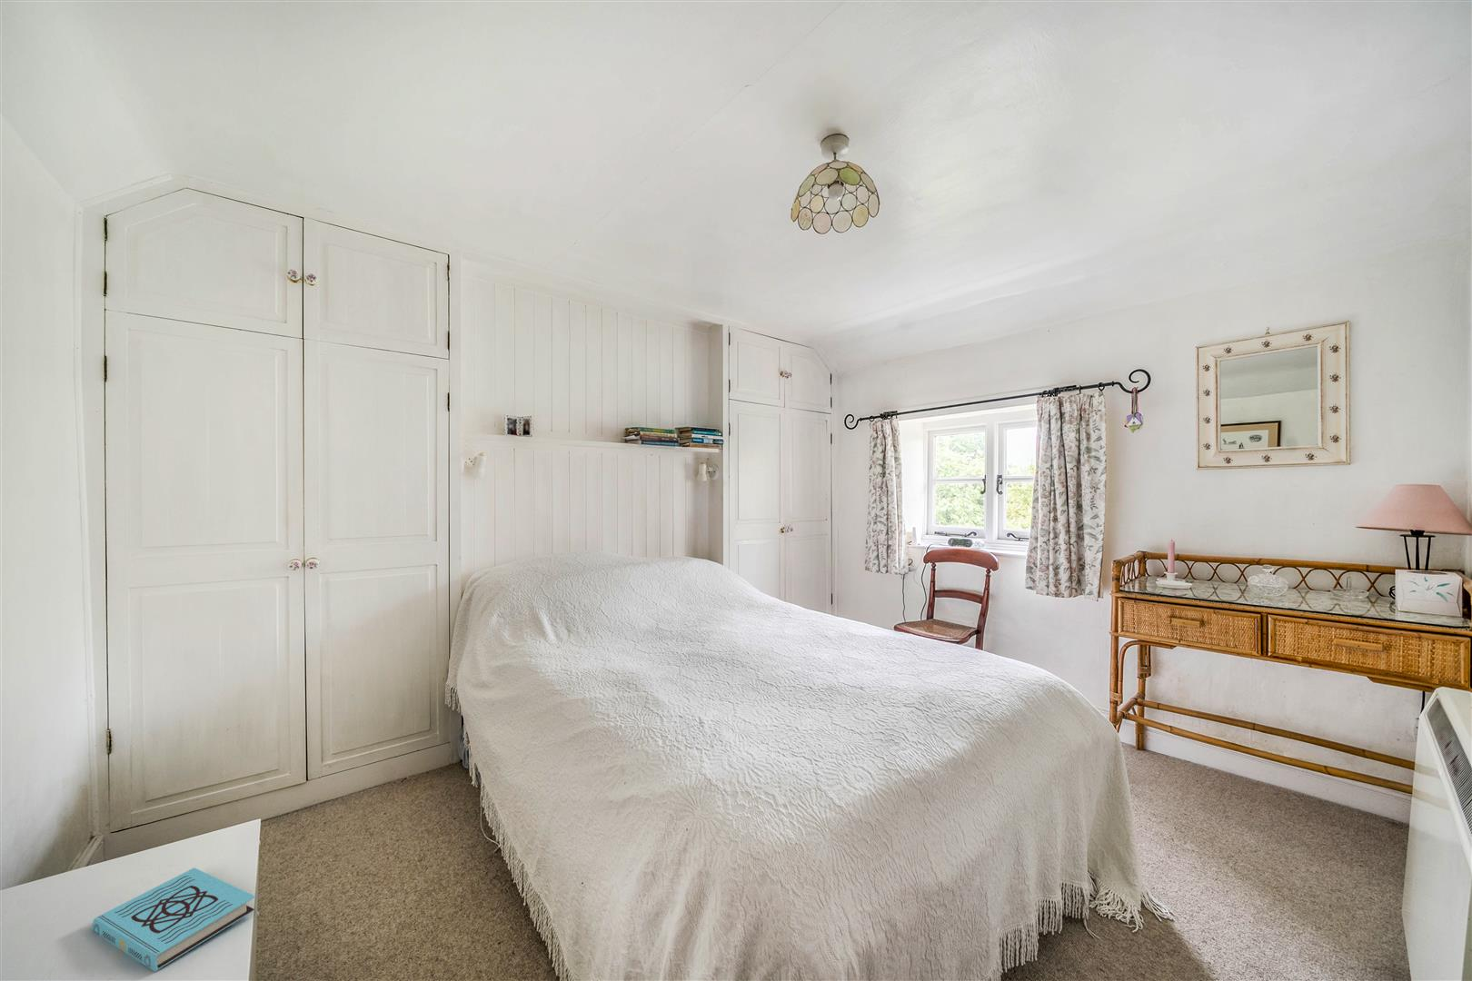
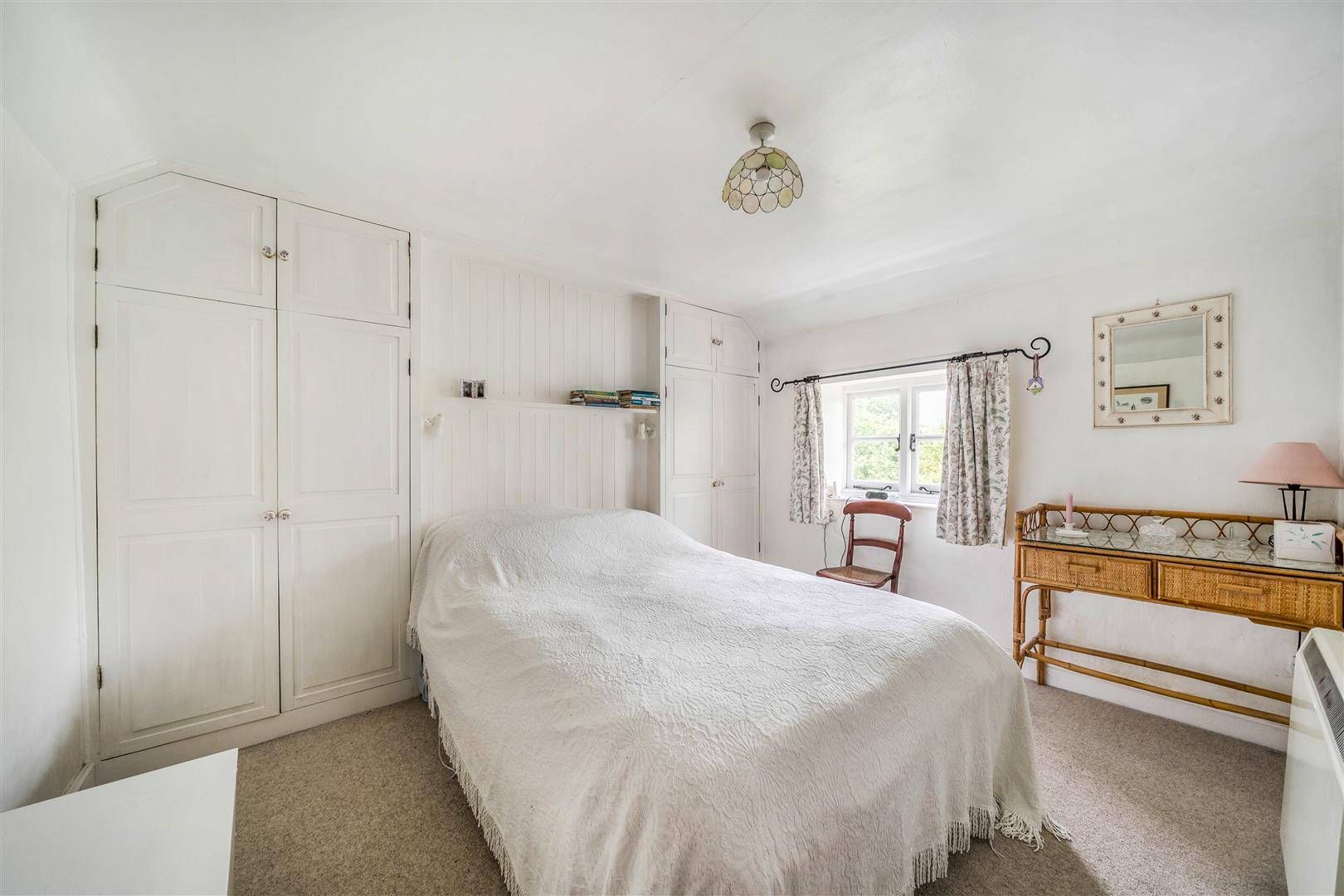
- book [91,867,255,972]
